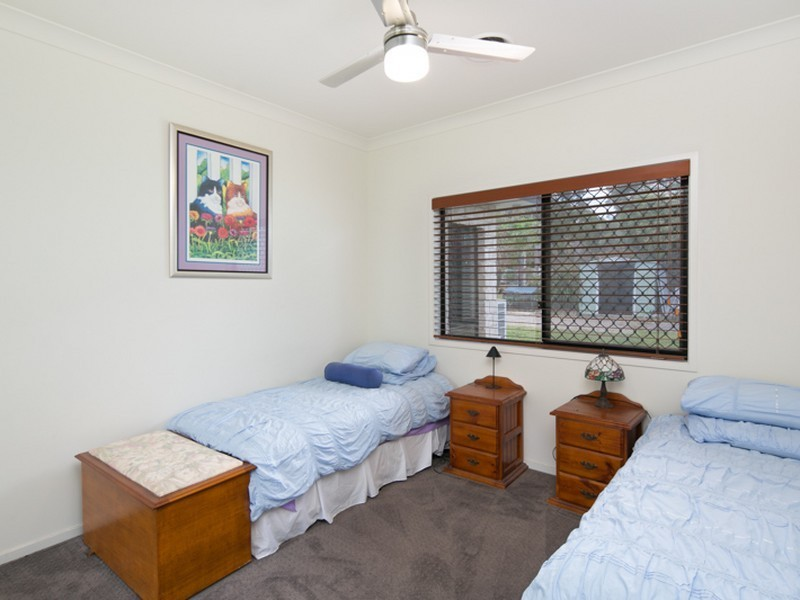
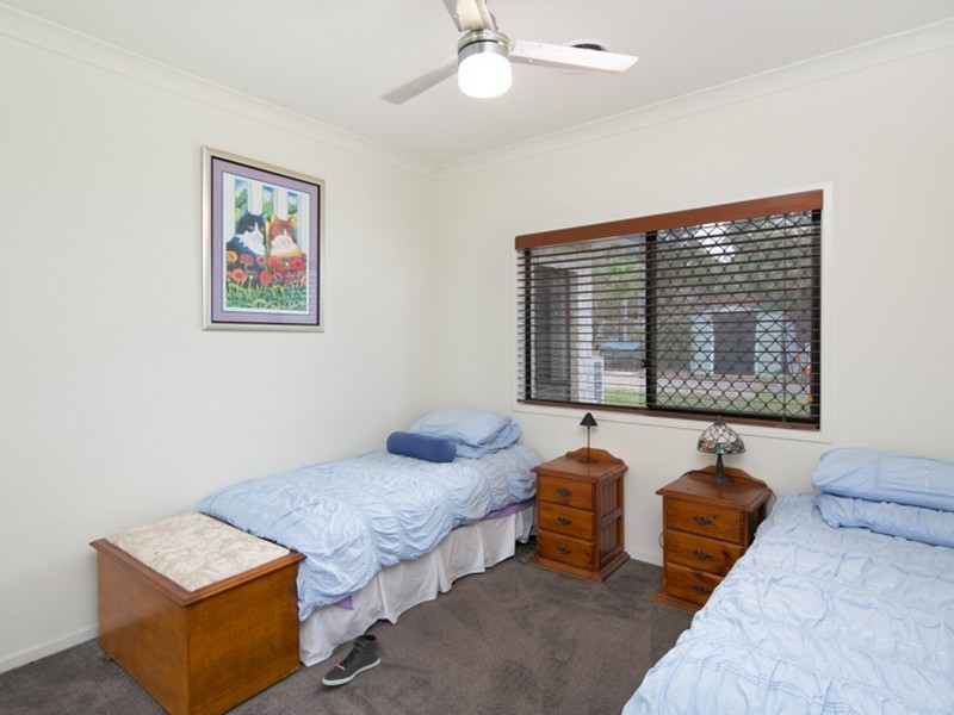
+ sneaker [321,633,382,686]
